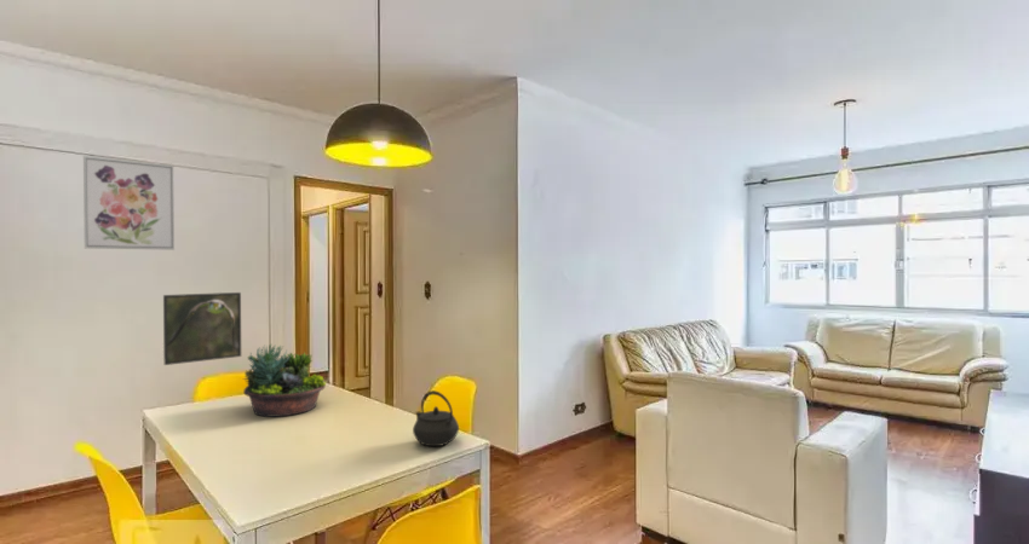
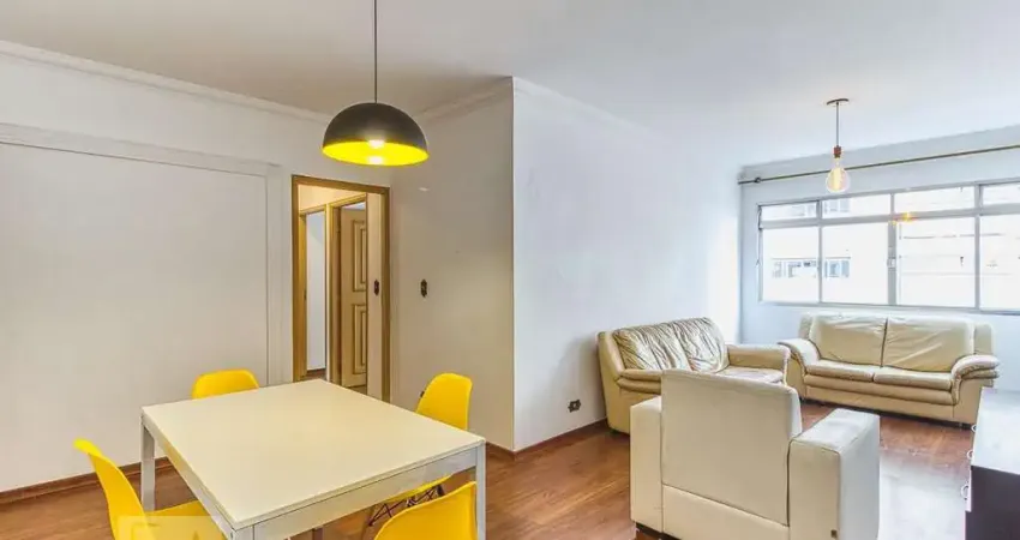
- wall art [82,155,176,251]
- succulent planter [242,342,328,418]
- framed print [162,291,242,366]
- kettle [412,389,460,447]
